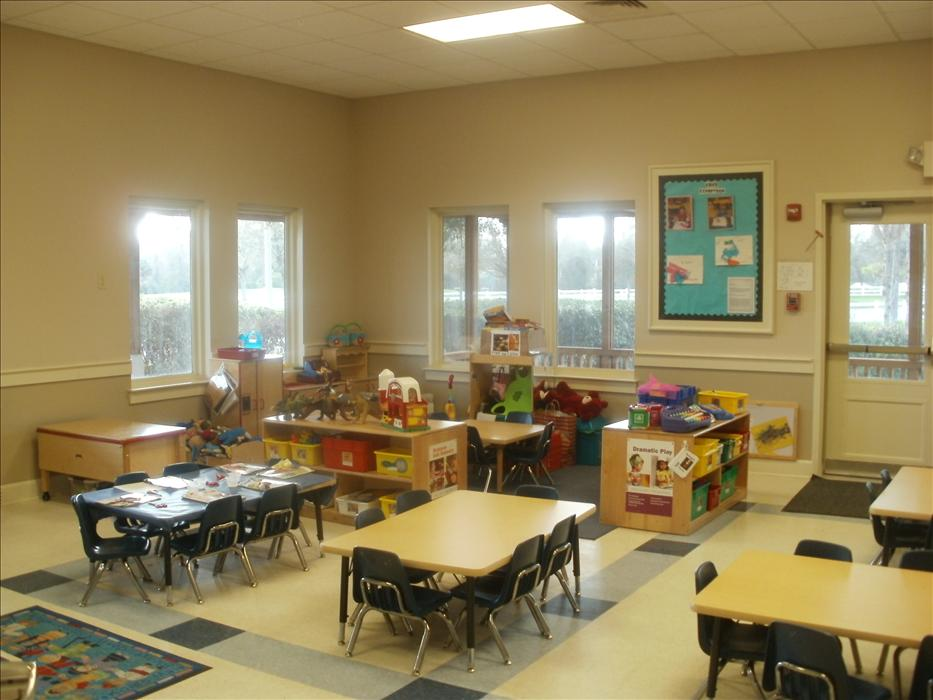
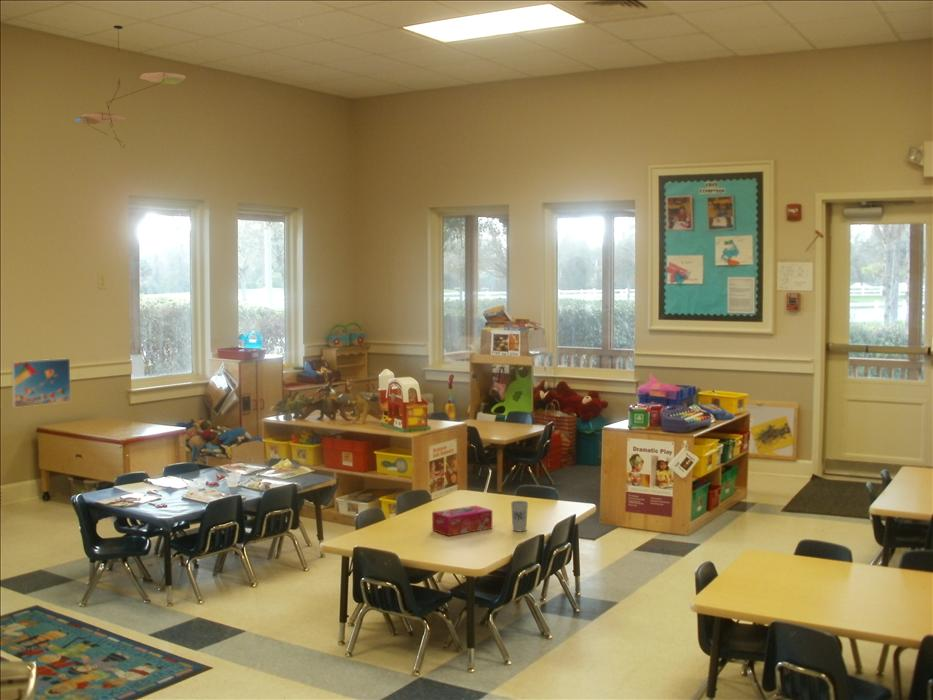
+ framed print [10,357,72,408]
+ ceiling mobile [74,25,187,148]
+ tissue box [431,504,493,537]
+ cup [510,500,529,532]
